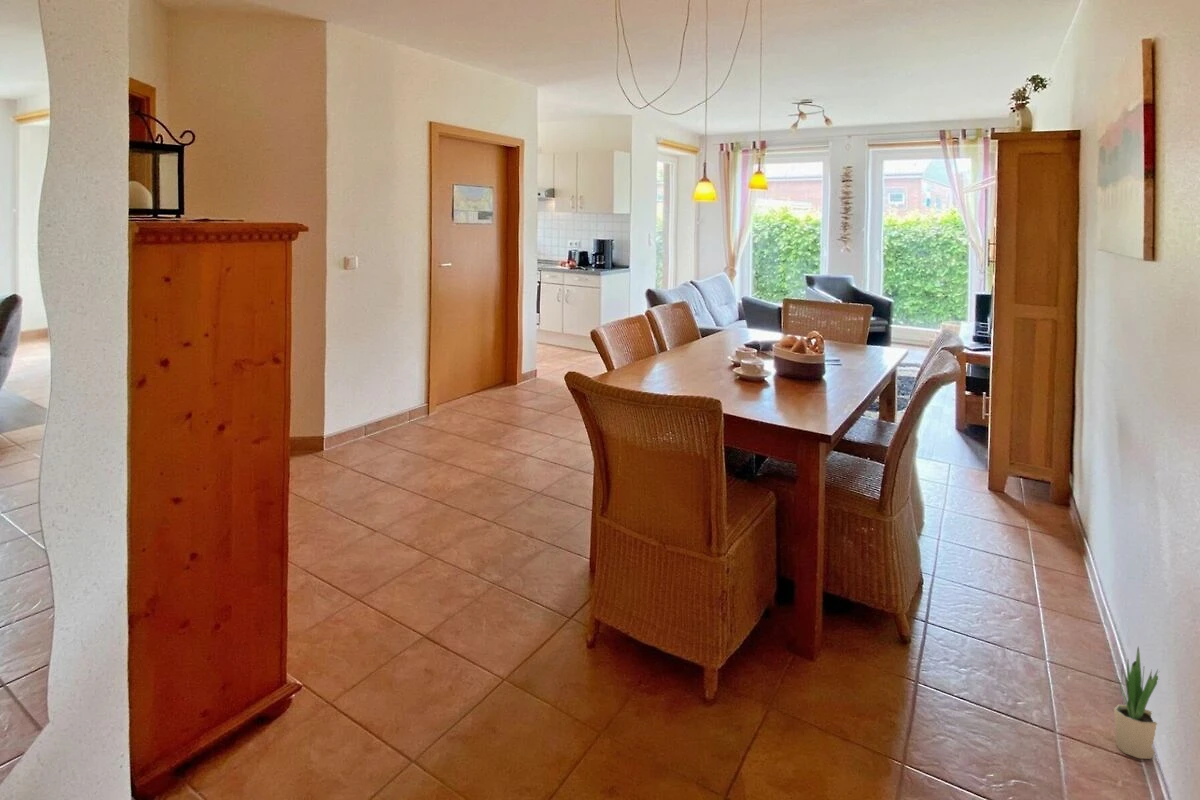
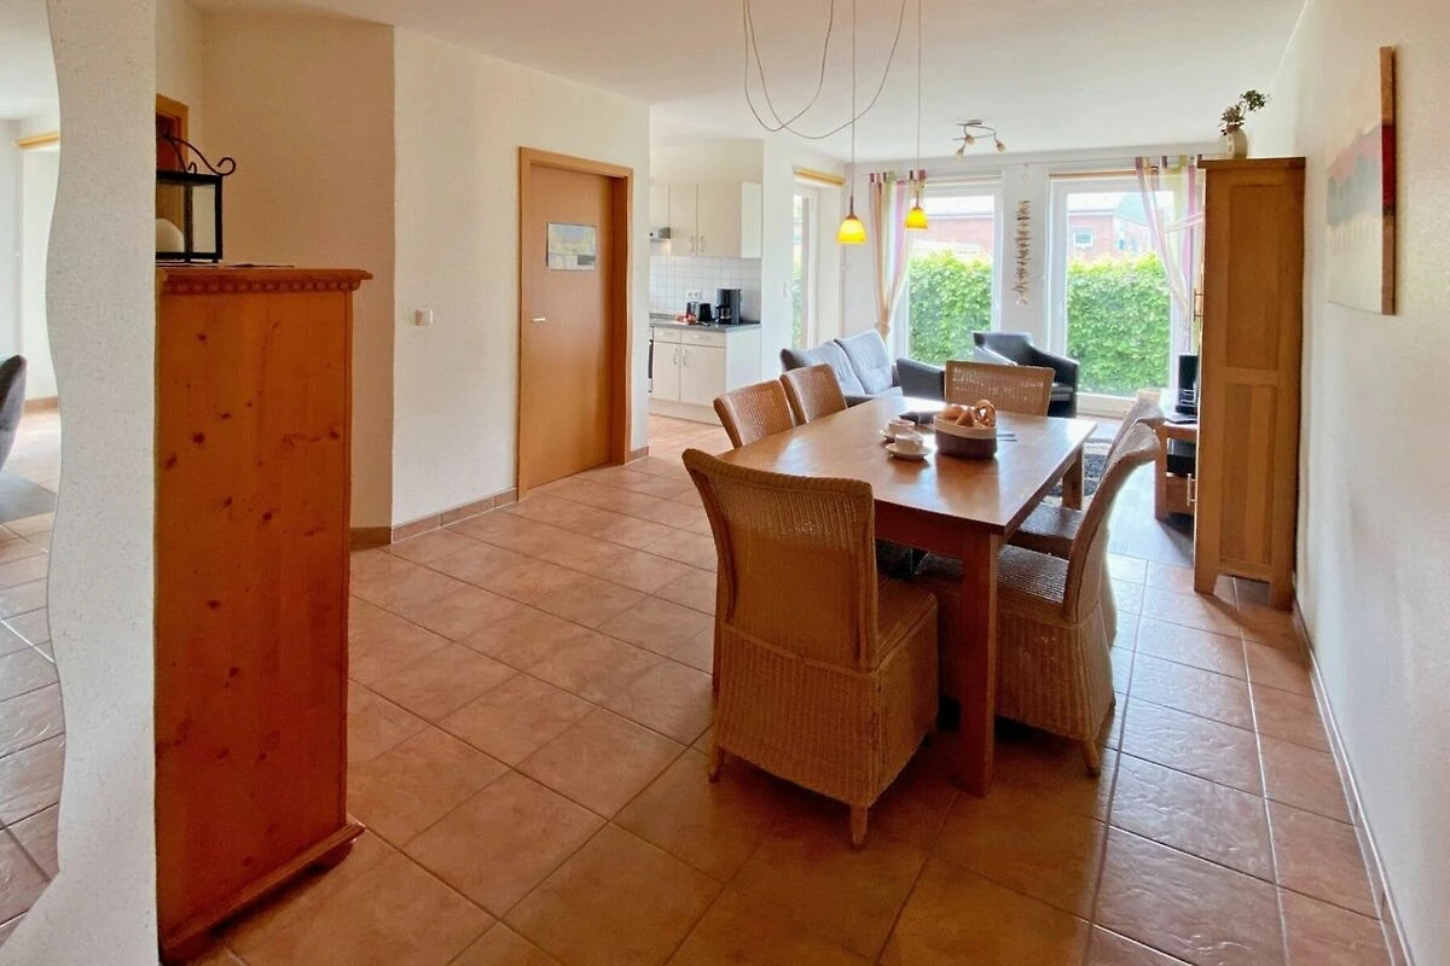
- potted plant [1113,646,1159,760]
